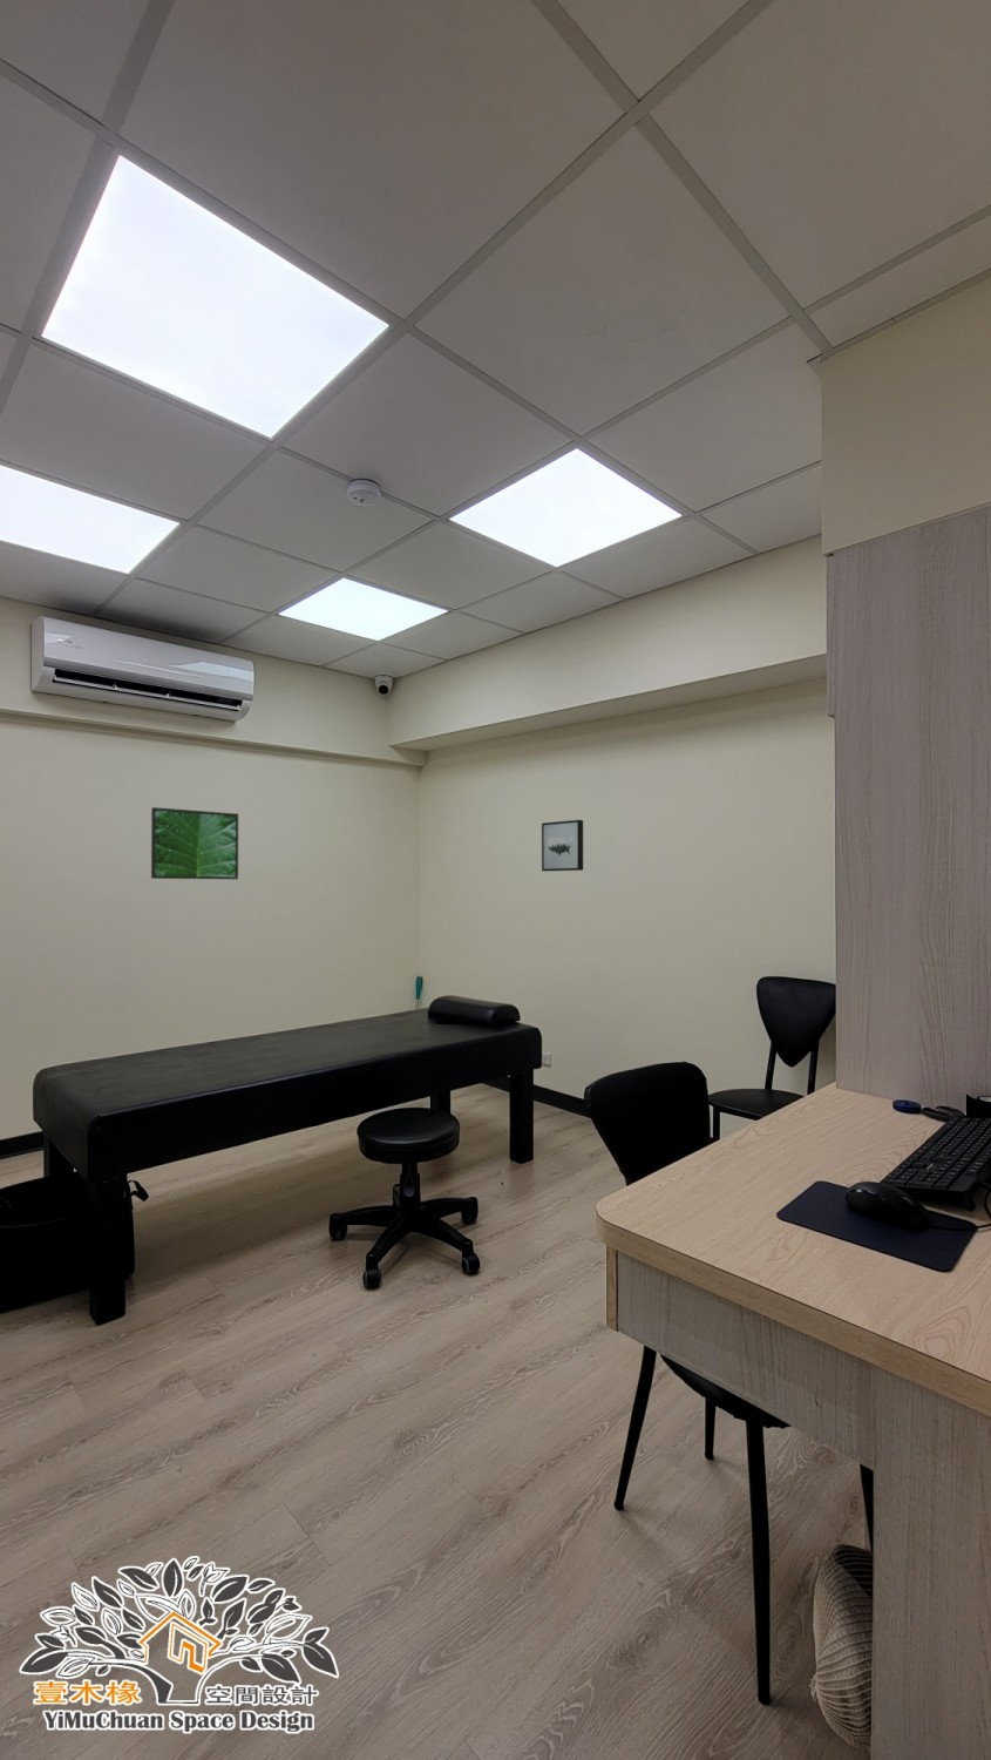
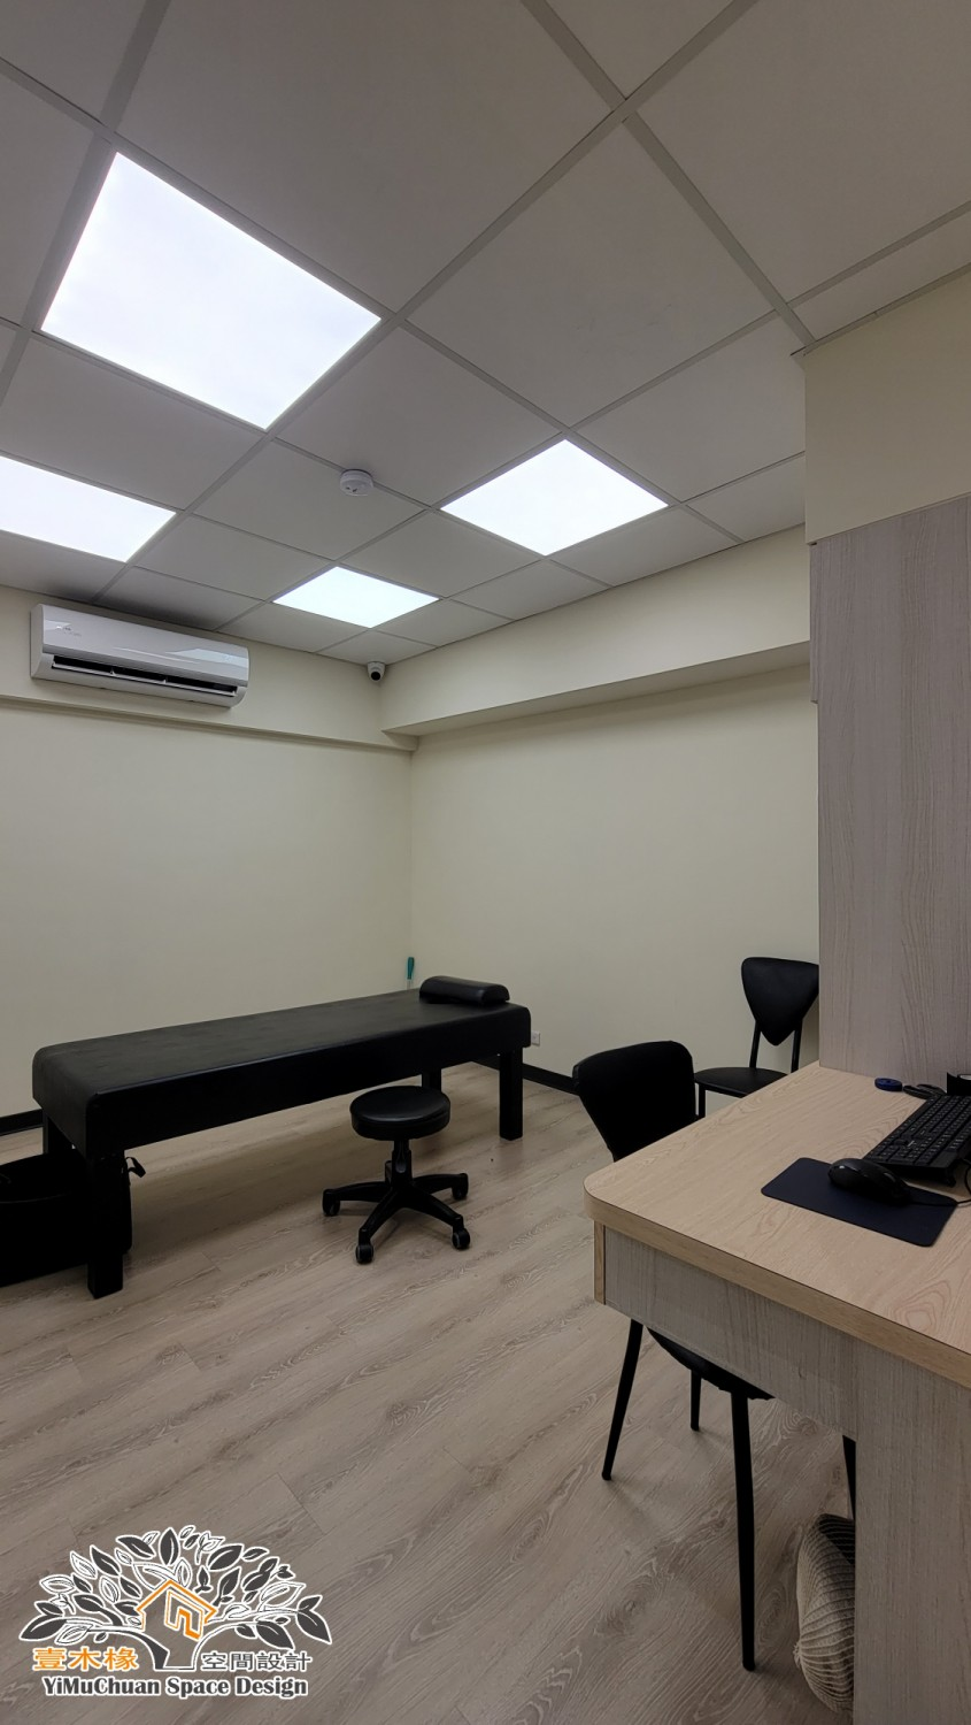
- wall art [540,820,584,872]
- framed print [150,806,239,880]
